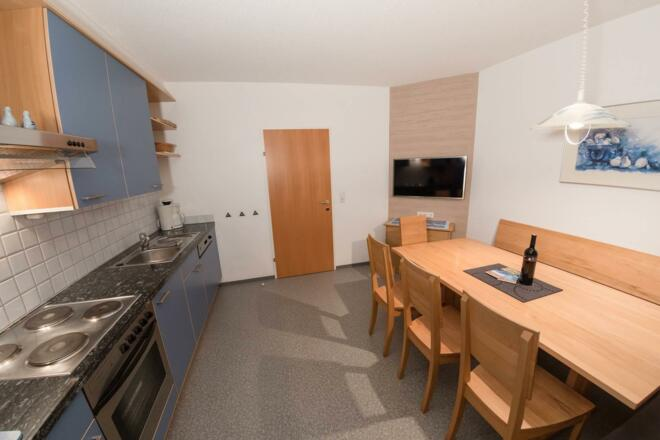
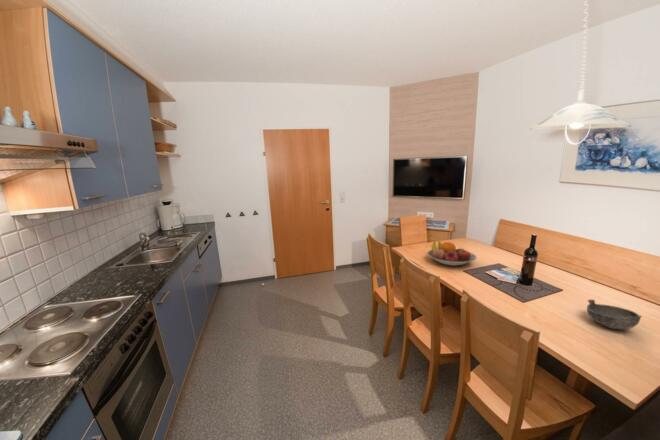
+ bowl [586,298,643,330]
+ fruit bowl [426,240,477,267]
